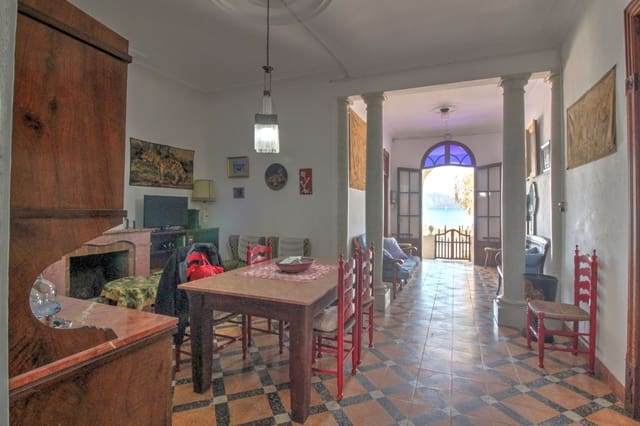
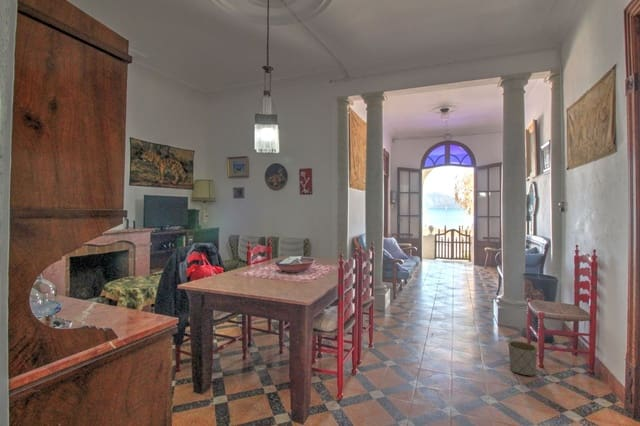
+ planter [507,340,538,377]
